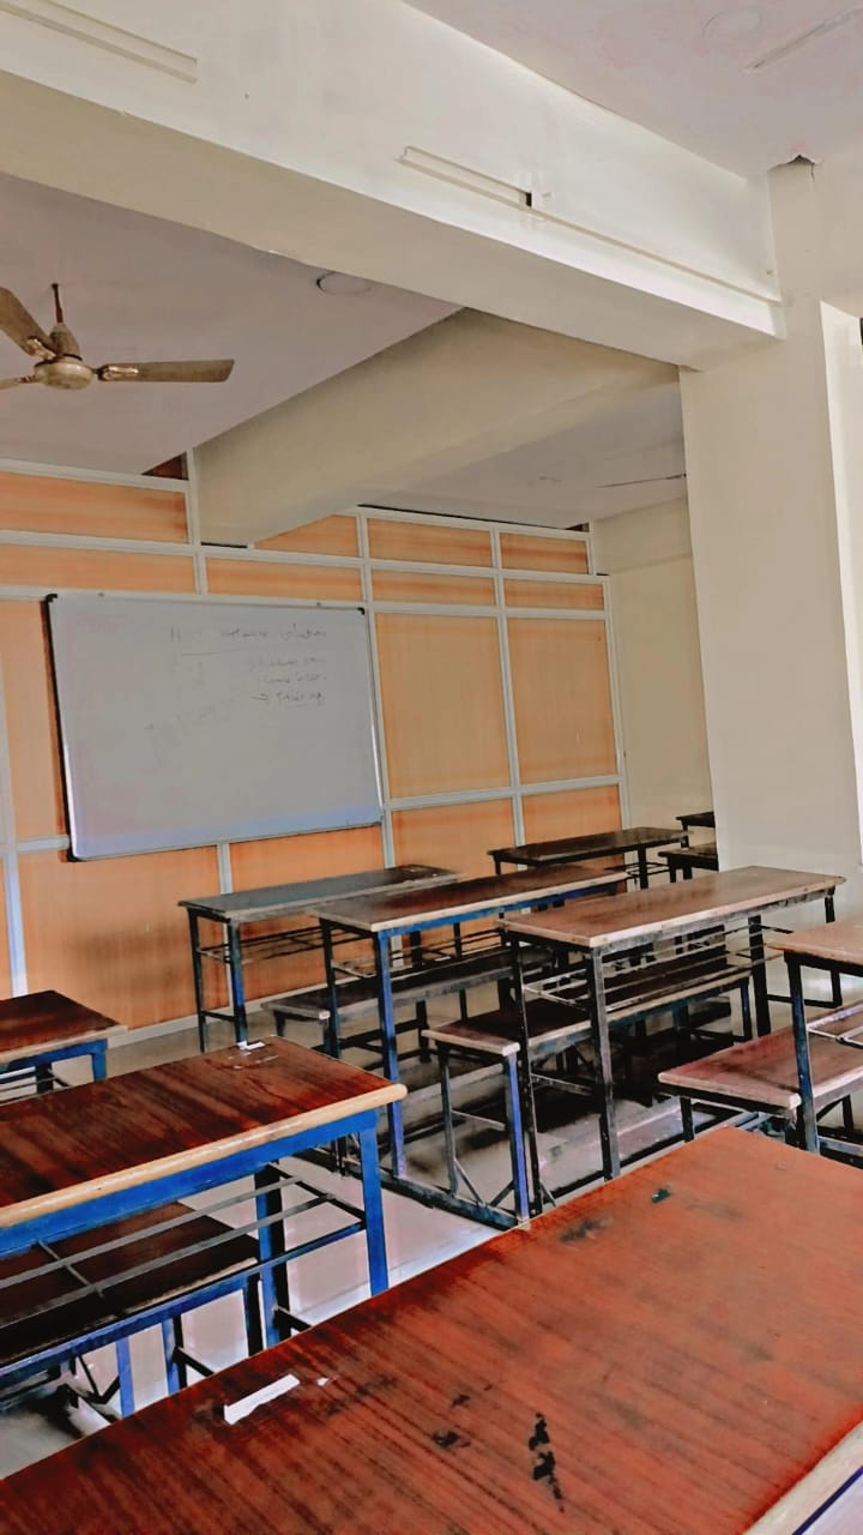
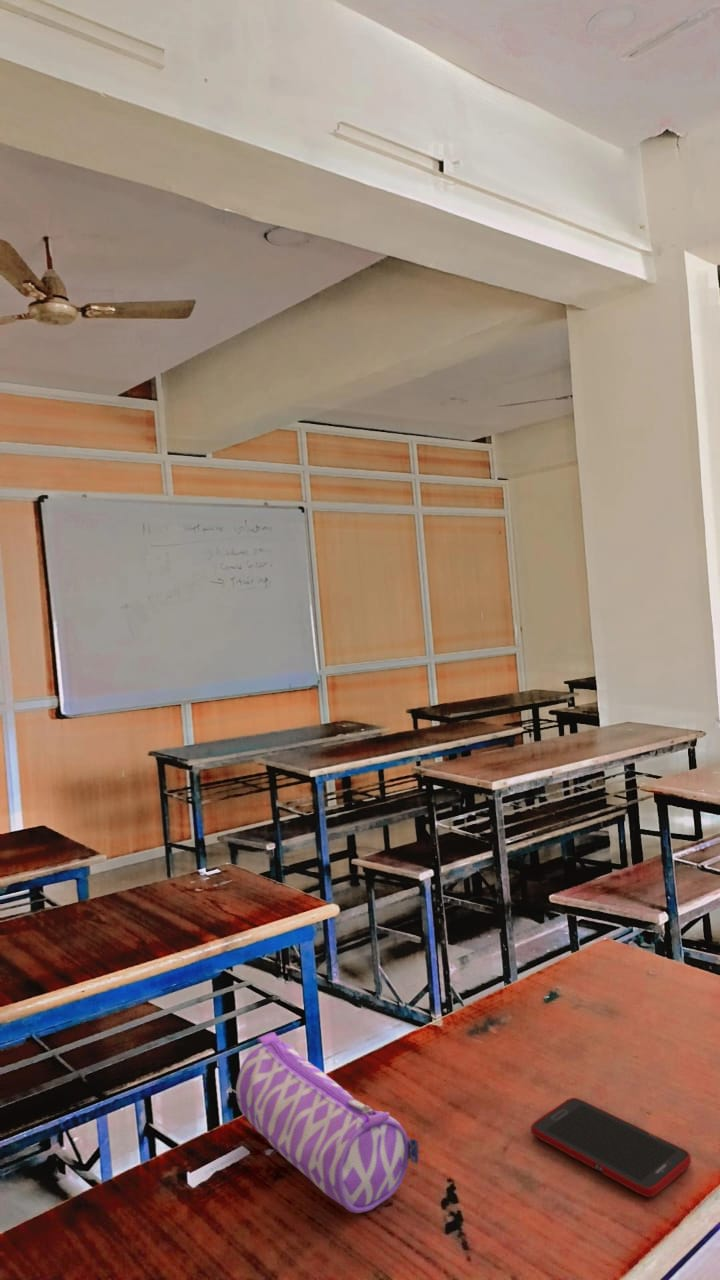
+ cell phone [530,1097,692,1198]
+ pencil case [235,1031,419,1214]
